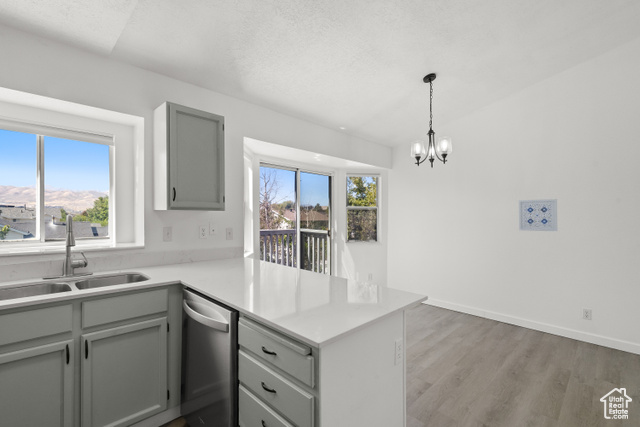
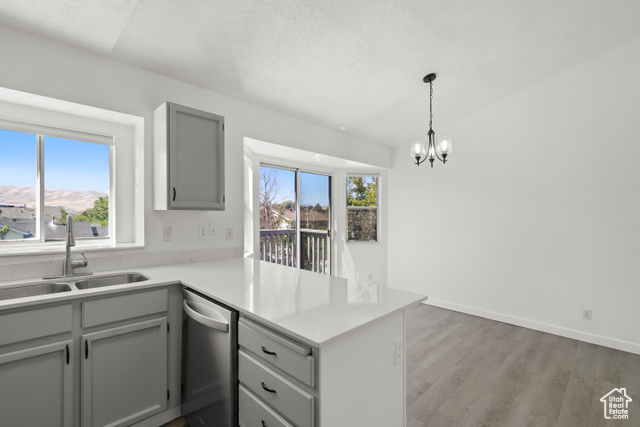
- wall art [518,198,558,232]
